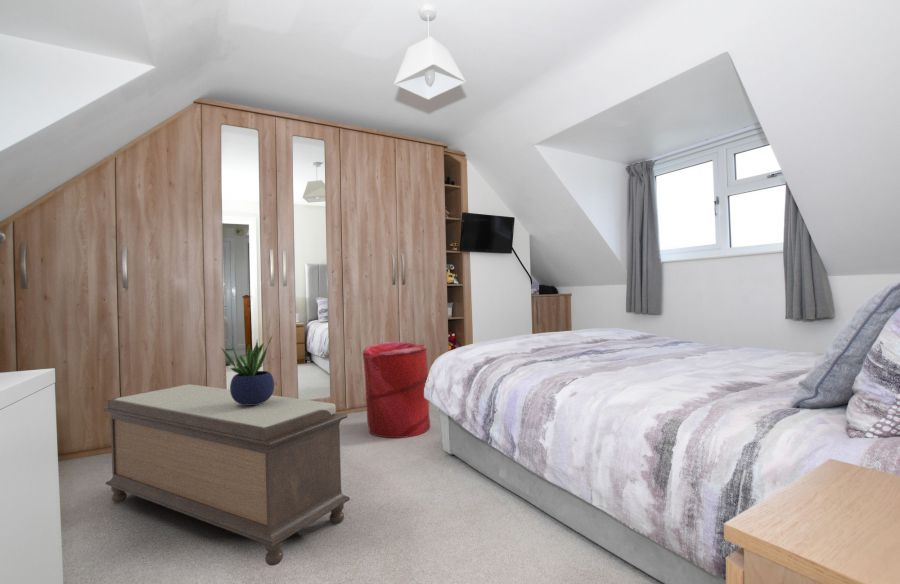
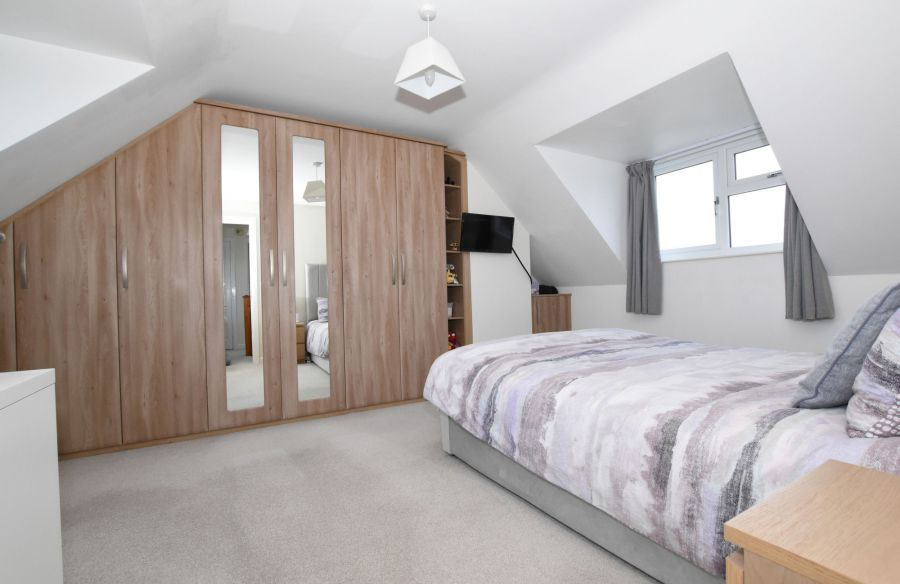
- potted plant [220,334,275,405]
- laundry hamper [362,340,431,439]
- bench [103,383,351,566]
